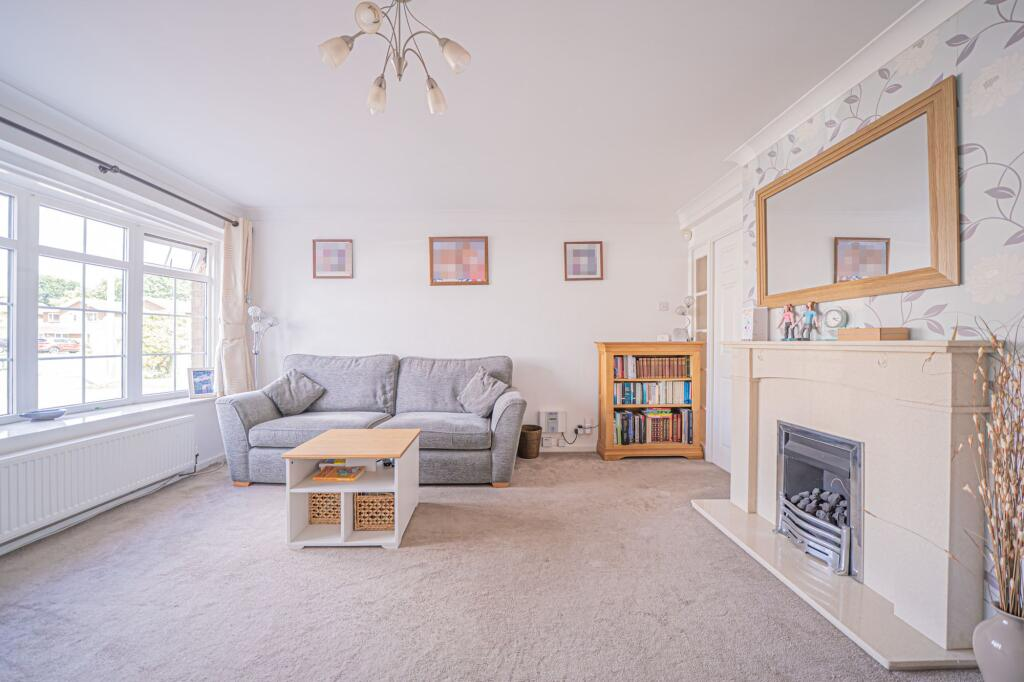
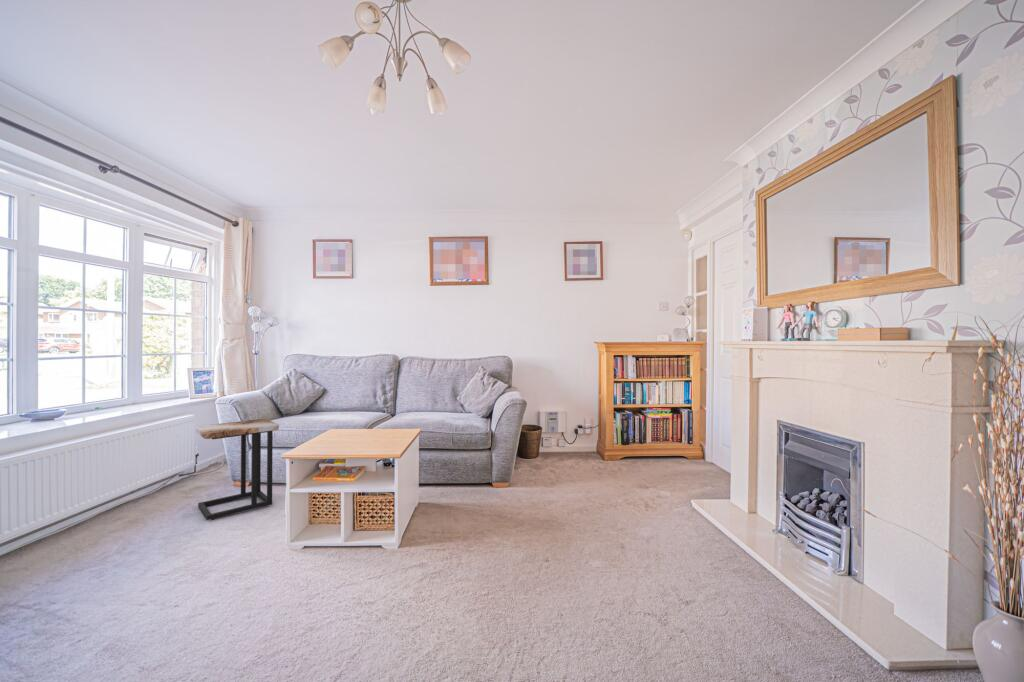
+ side table [195,418,280,522]
